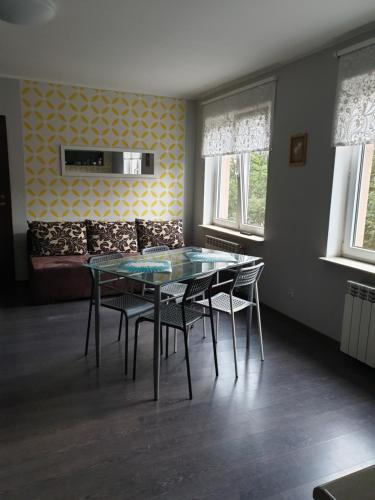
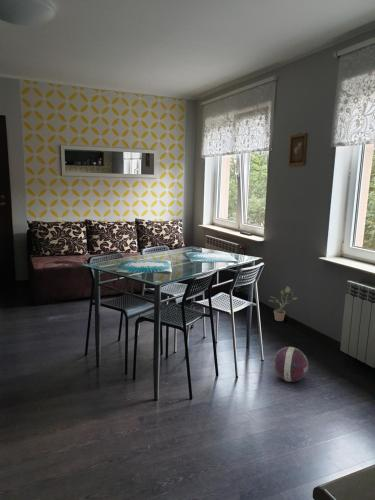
+ potted plant [267,285,298,322]
+ ball [273,346,309,383]
